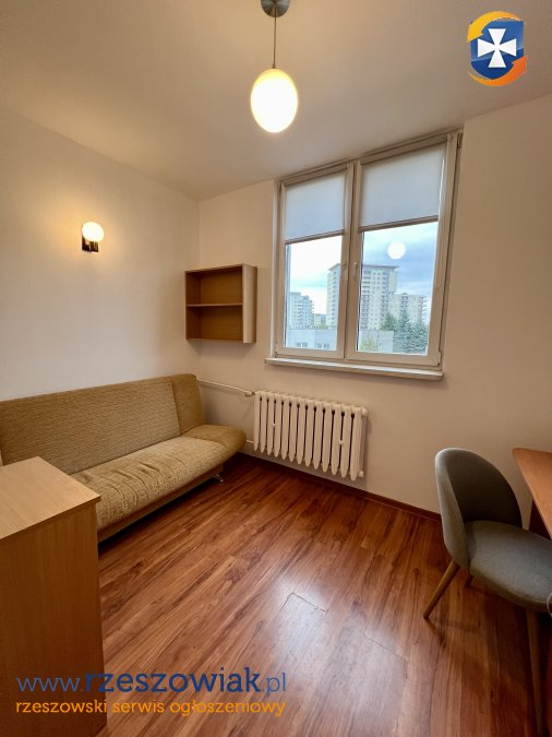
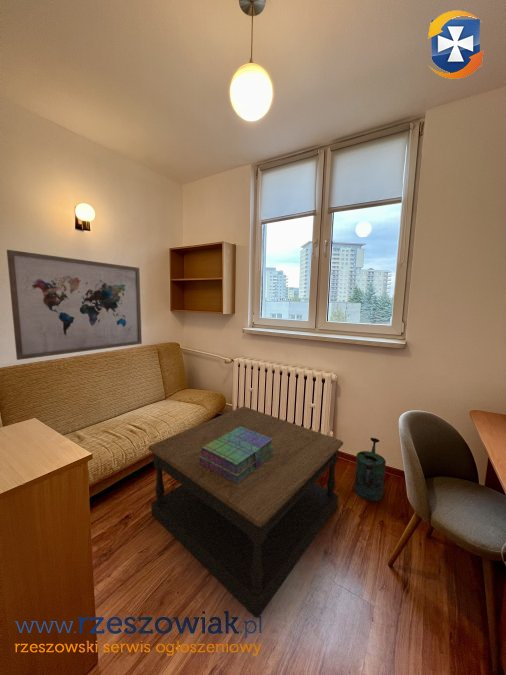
+ wall art [6,249,143,361]
+ coffee table [147,405,344,618]
+ watering can [353,437,387,502]
+ stack of books [199,427,274,484]
